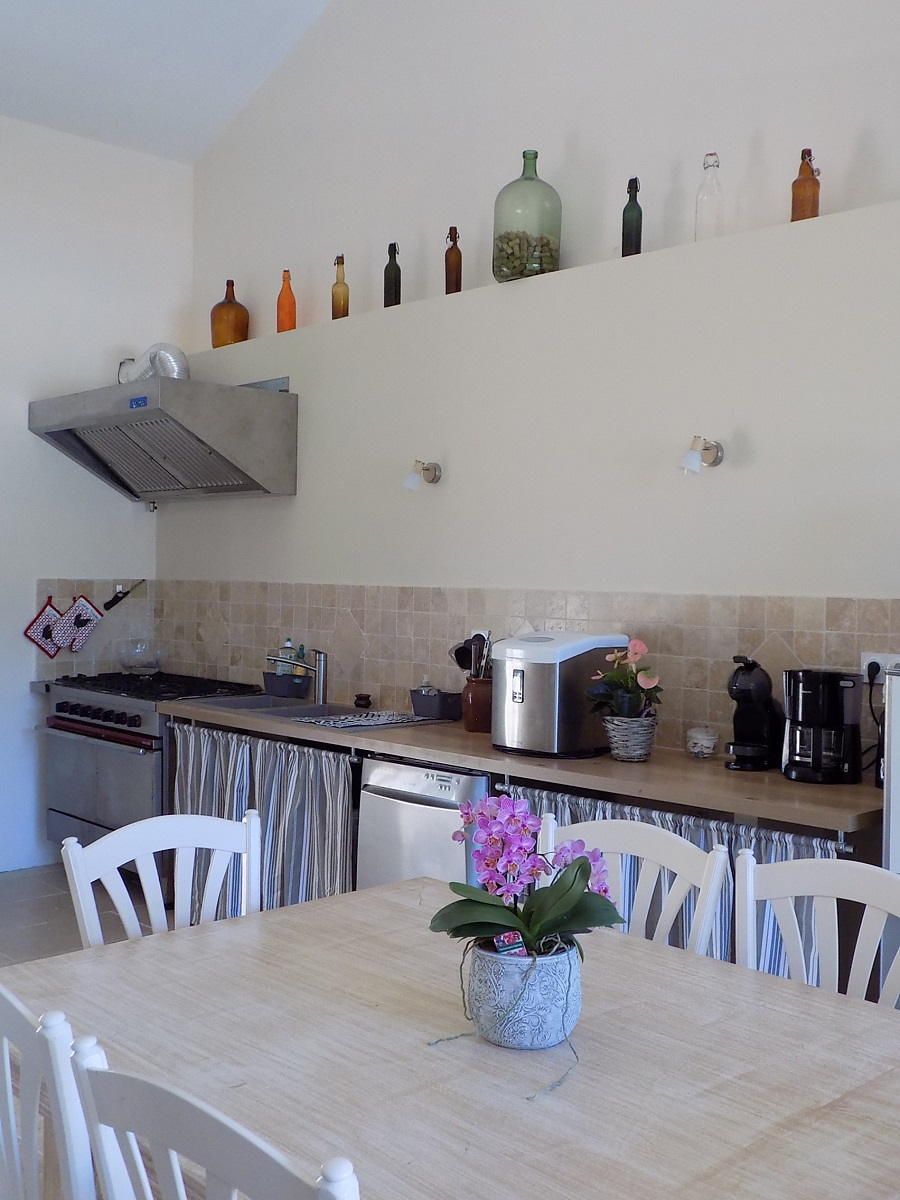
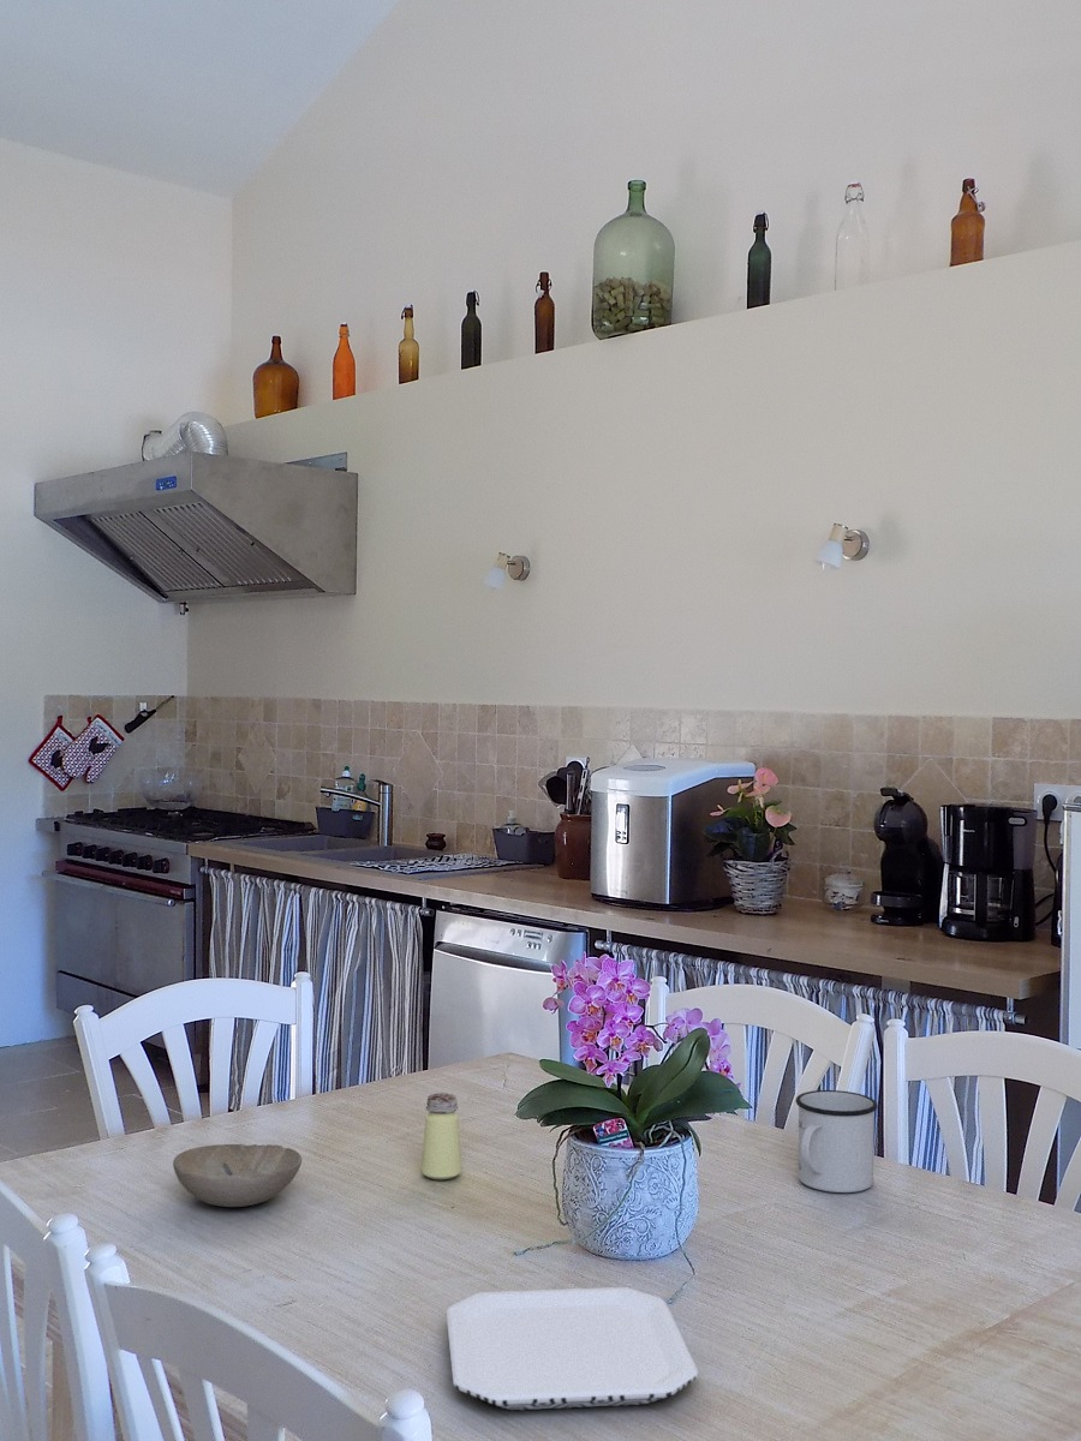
+ plate [444,1286,700,1411]
+ mug [795,1089,878,1194]
+ saltshaker [420,1092,462,1180]
+ bowl [172,1143,303,1208]
